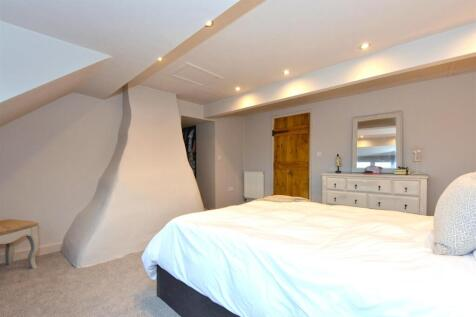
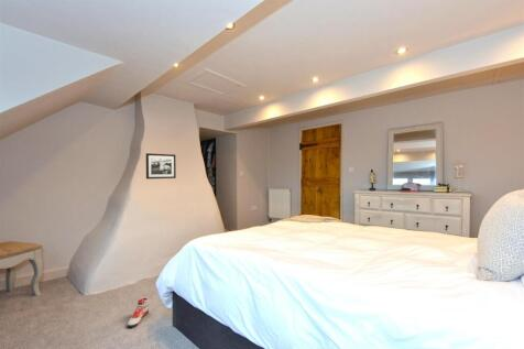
+ sneaker [127,297,150,328]
+ picture frame [145,152,177,181]
